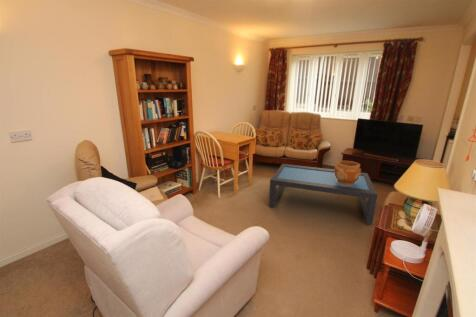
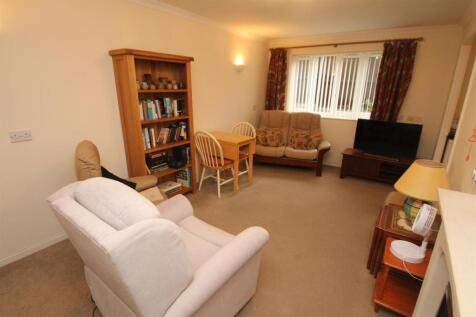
- coffee table [268,163,378,226]
- ceramic pot [334,160,362,185]
